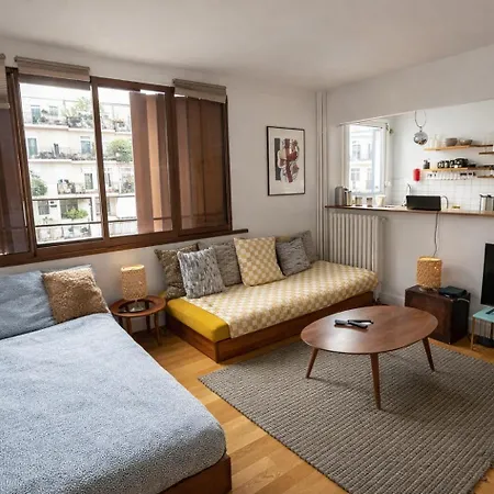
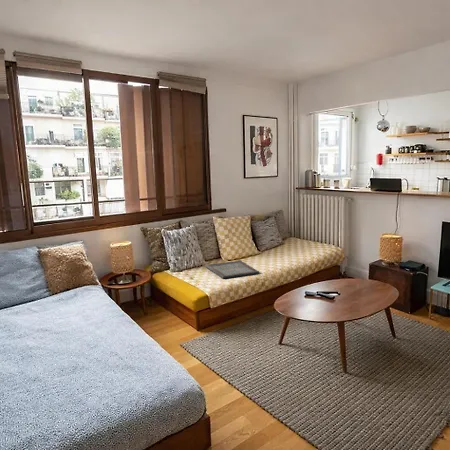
+ serving tray [204,259,260,279]
